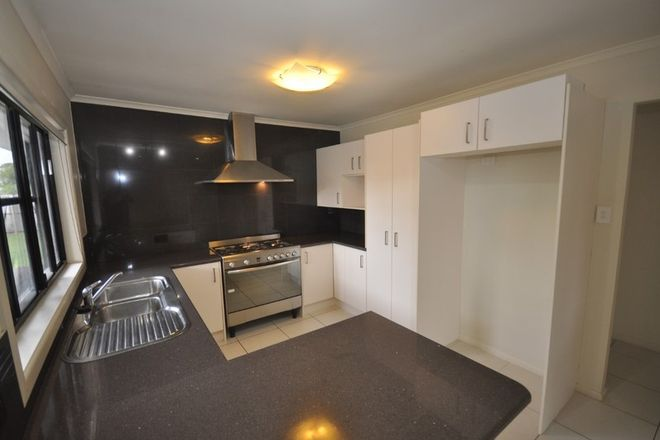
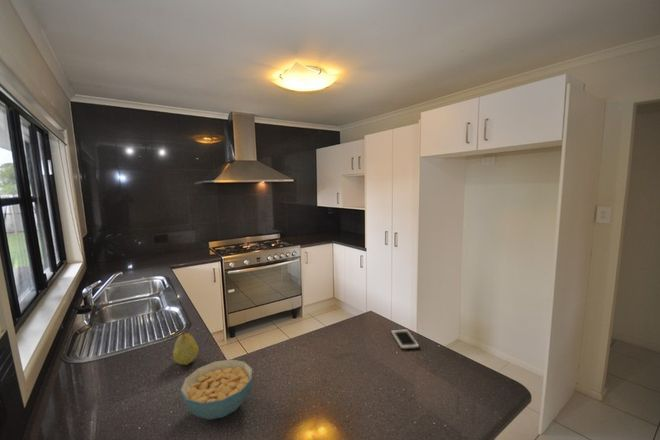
+ cereal bowl [179,358,253,421]
+ cell phone [390,328,420,350]
+ fruit [172,330,200,366]
